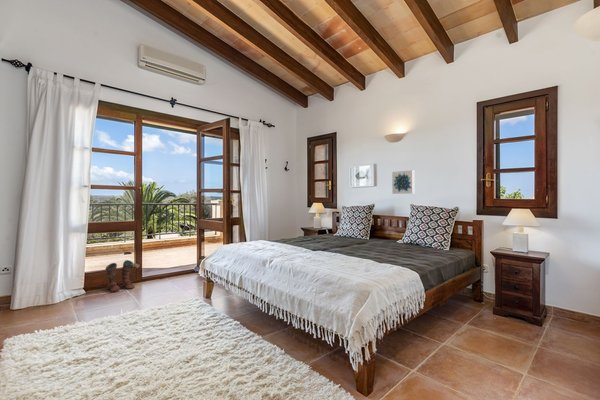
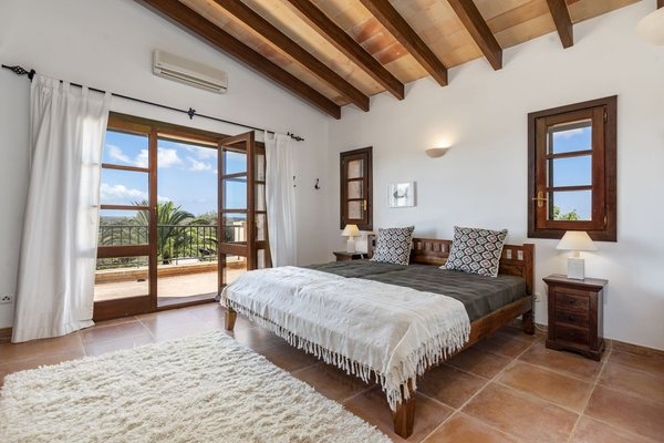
- boots [104,259,141,293]
- wall art [391,169,416,195]
